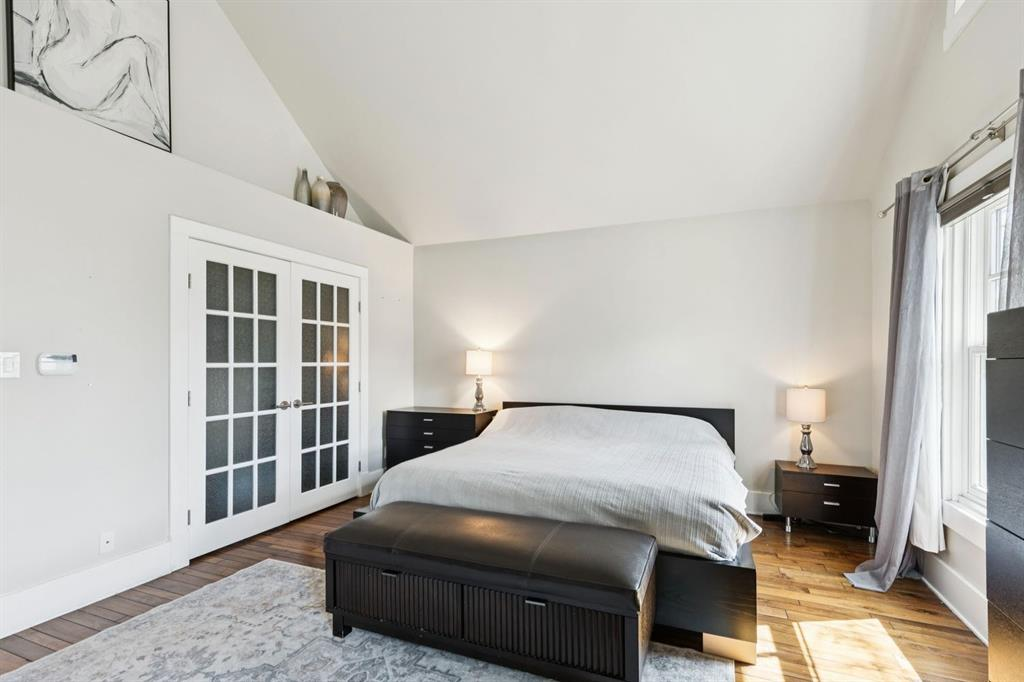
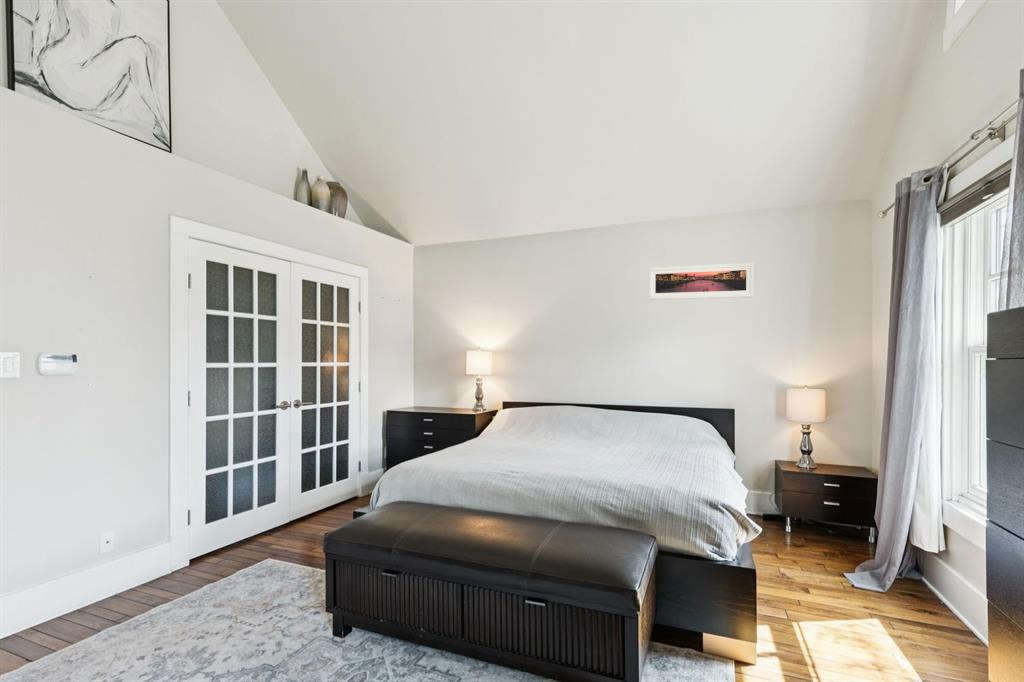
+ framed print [648,262,755,301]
